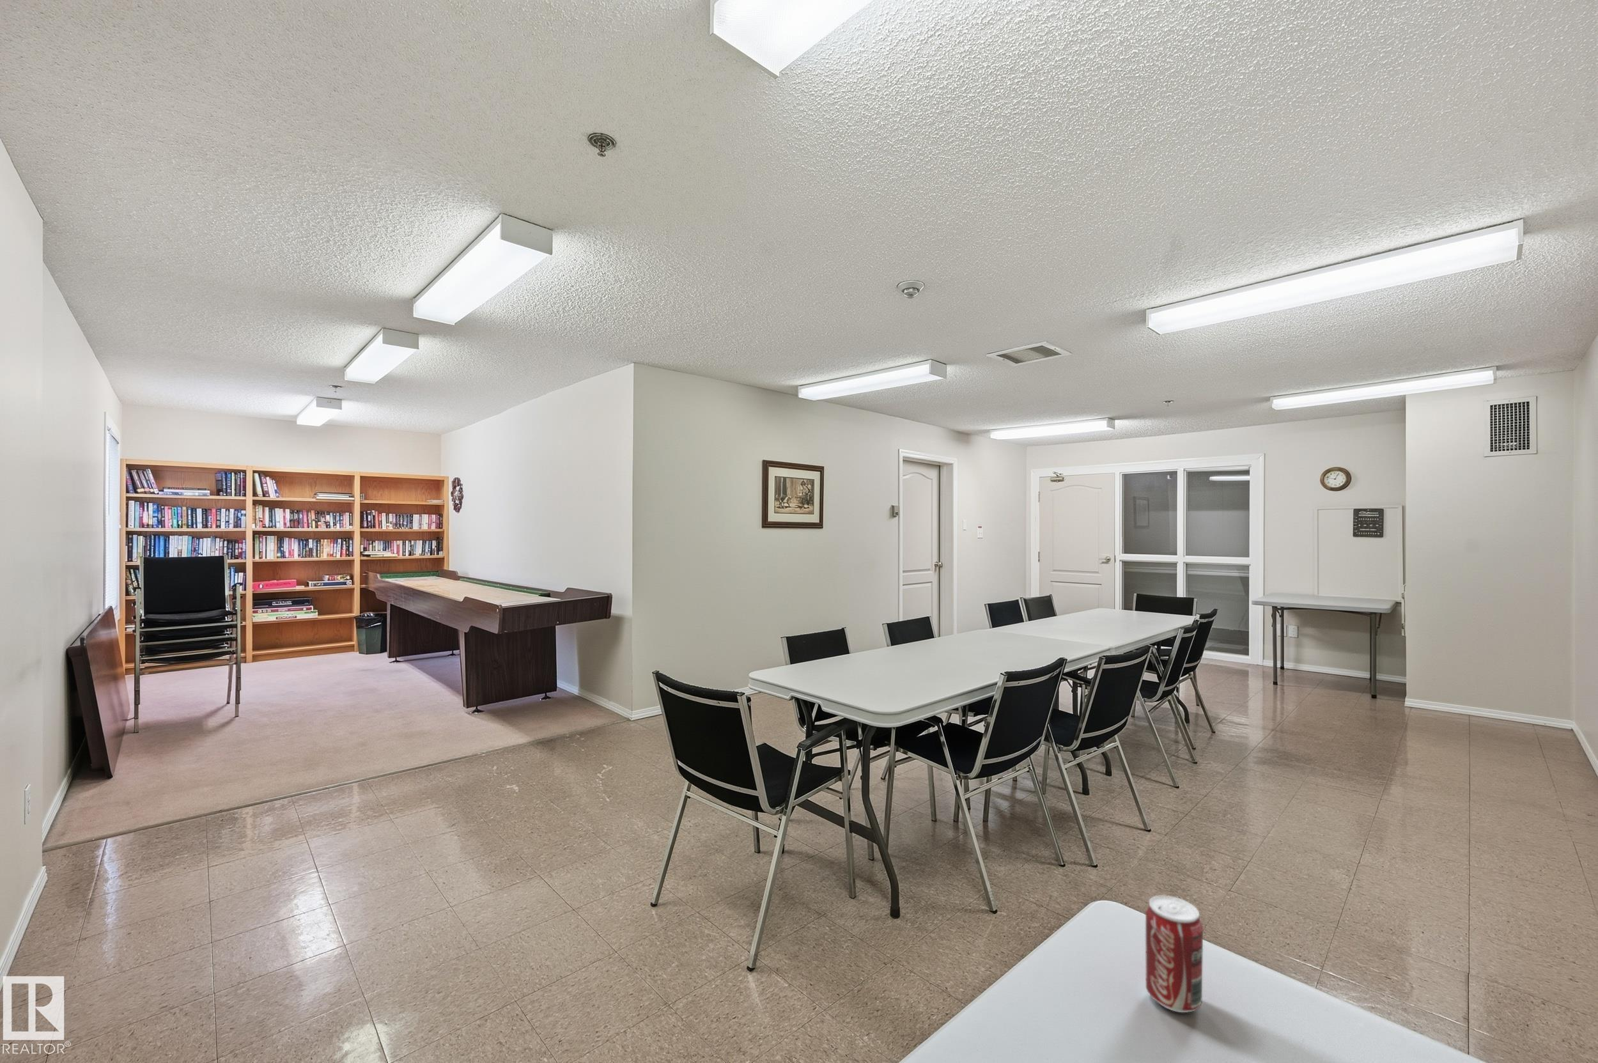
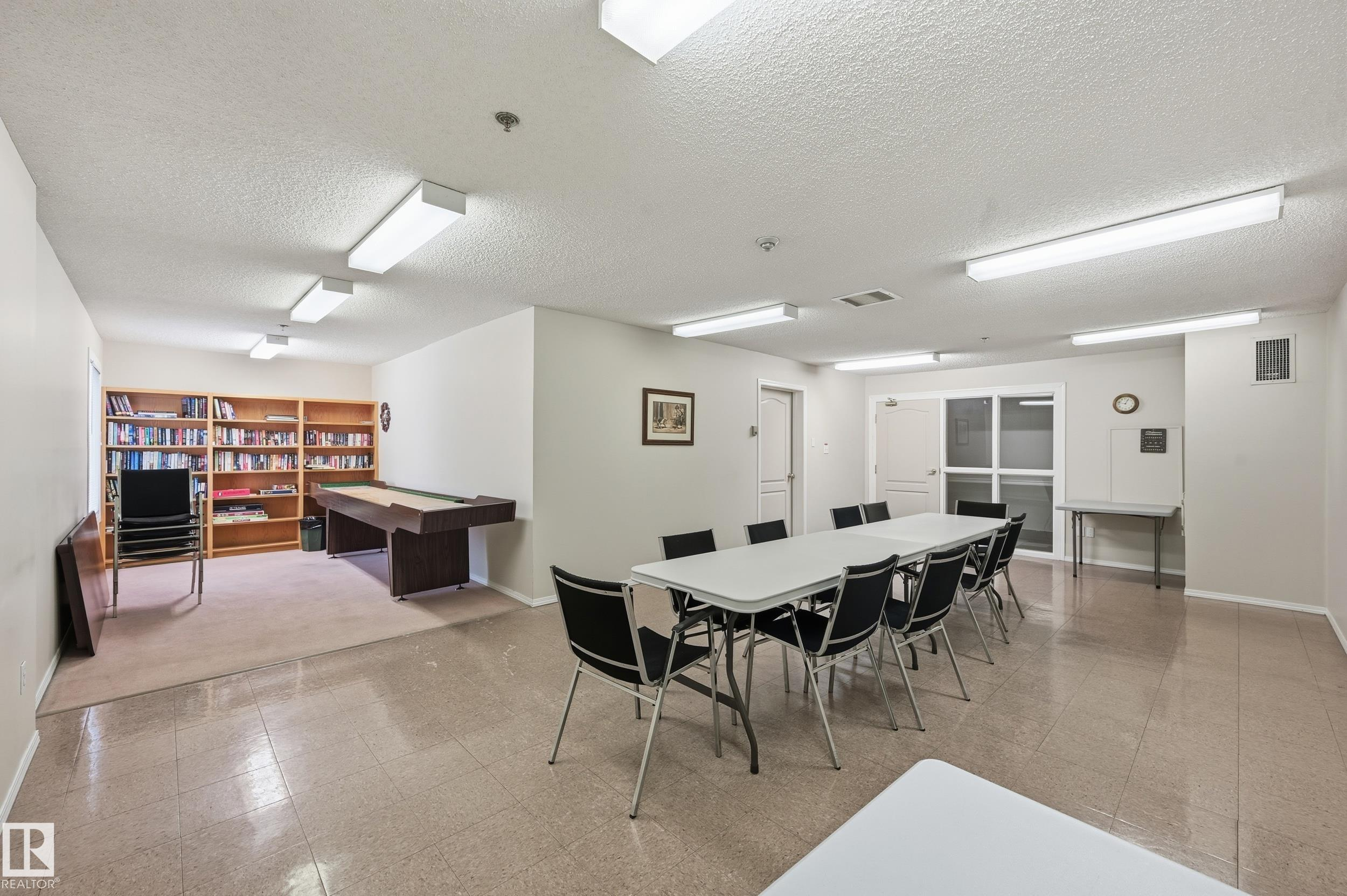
- beverage can [1145,895,1204,1013]
